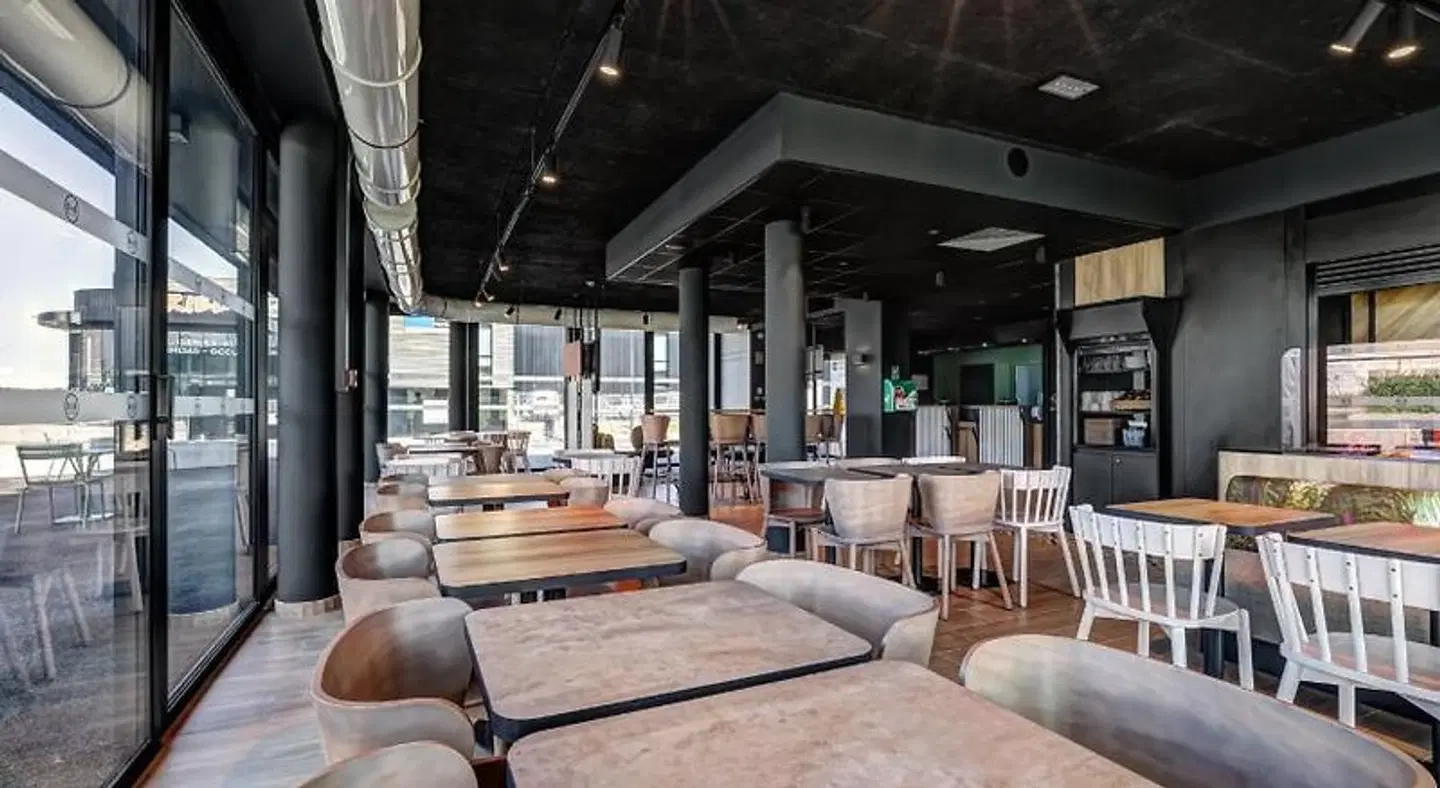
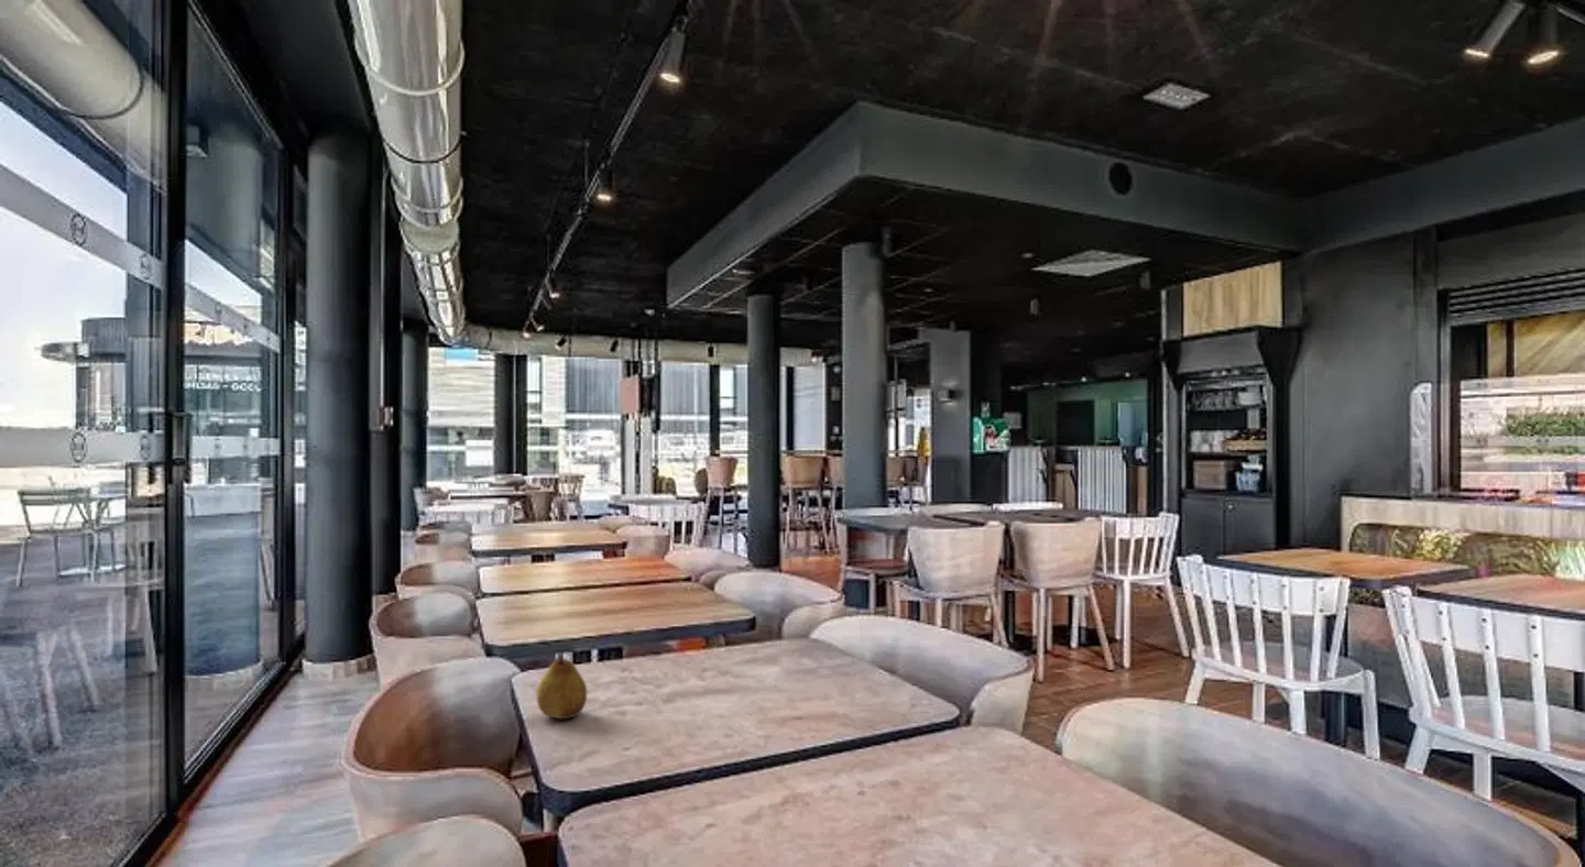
+ fruit [535,652,588,720]
